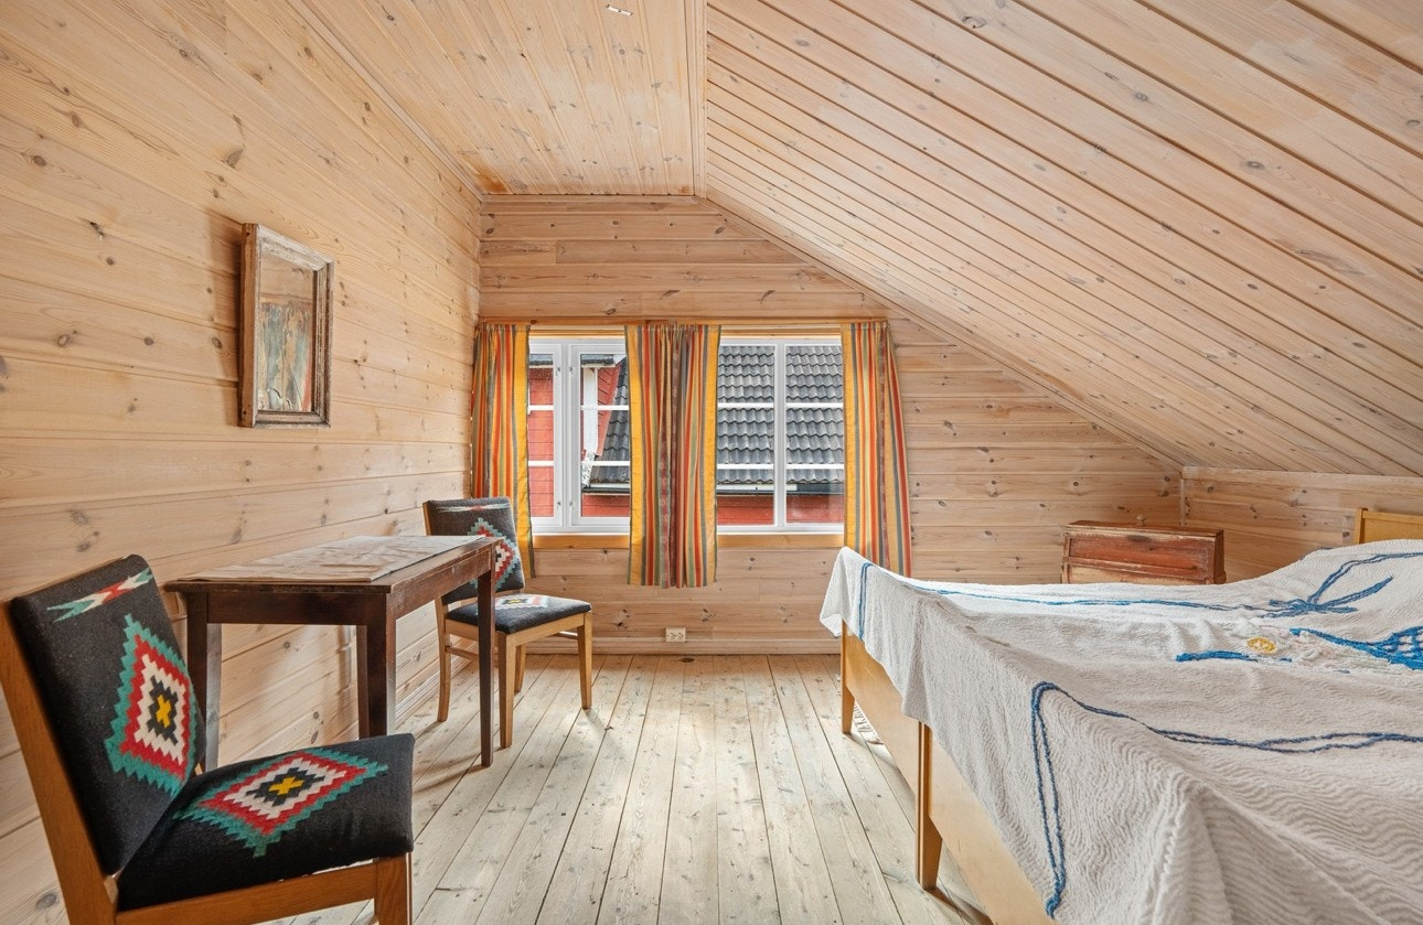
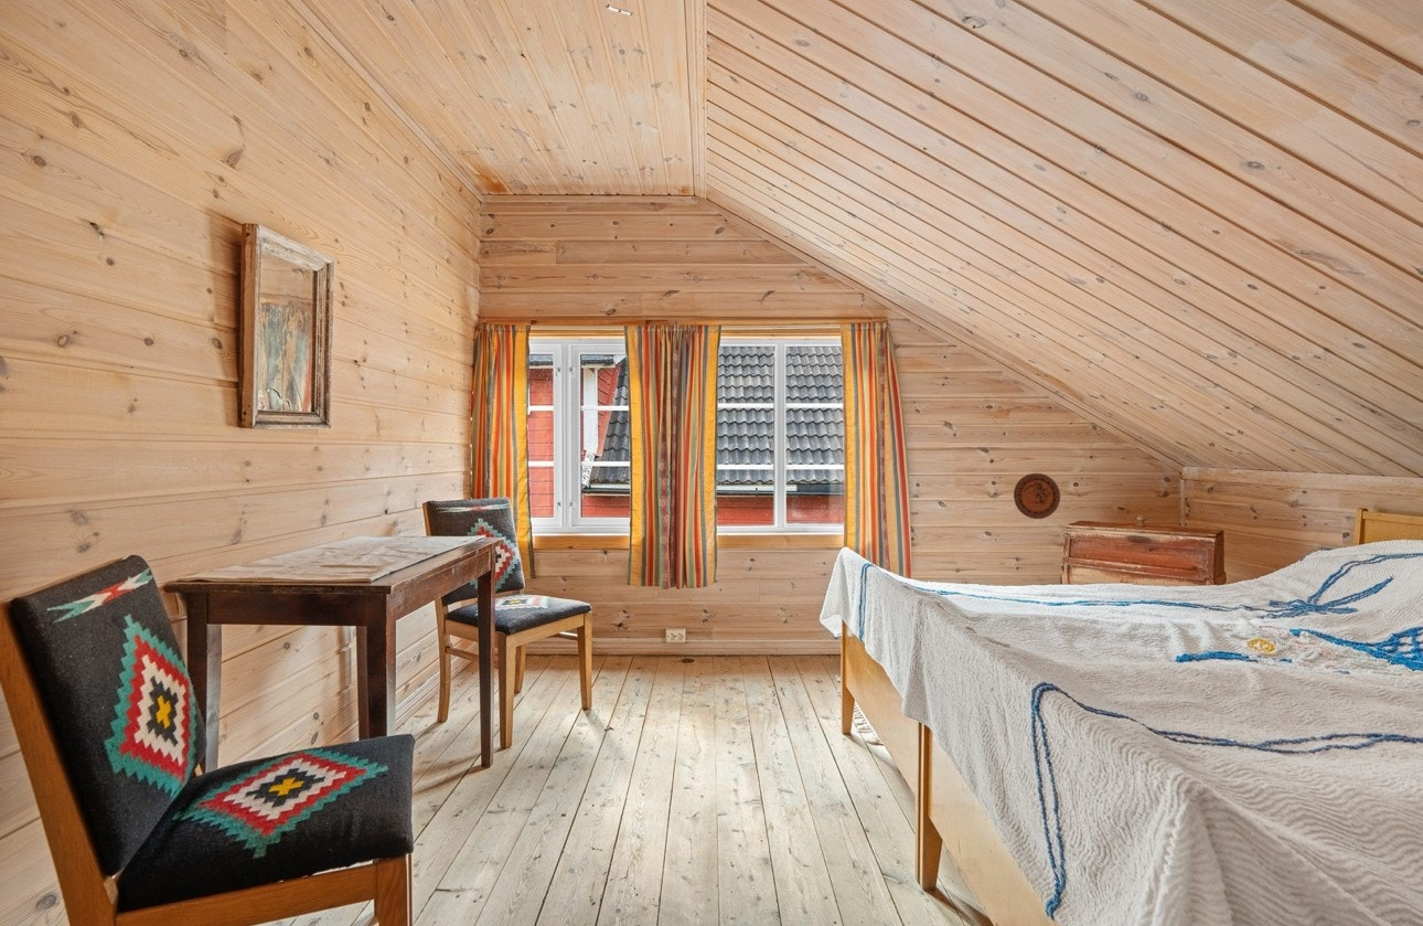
+ decorative plate [1013,472,1061,520]
